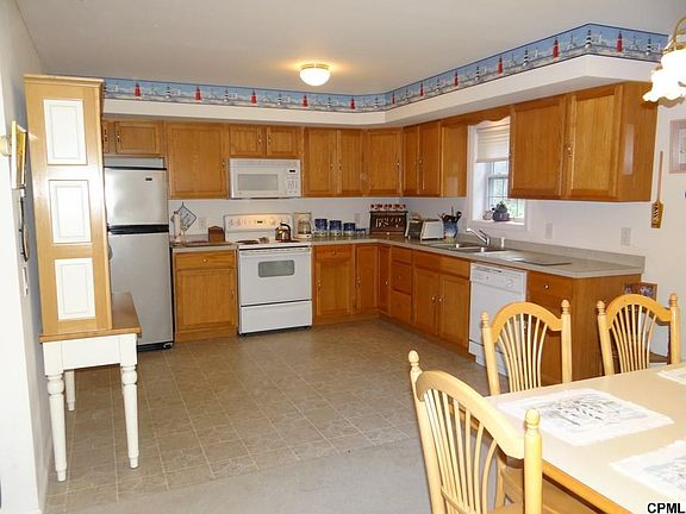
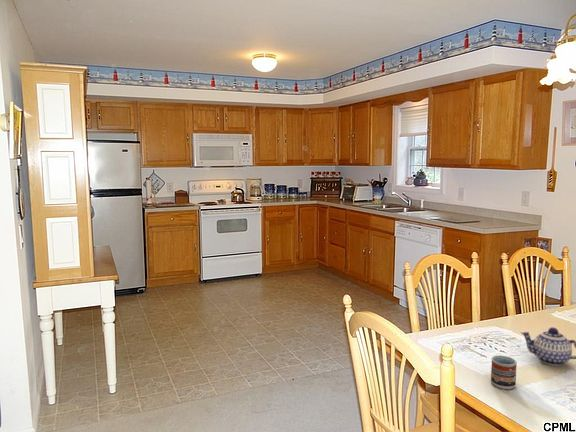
+ cup [490,355,518,390]
+ teapot [519,326,576,367]
